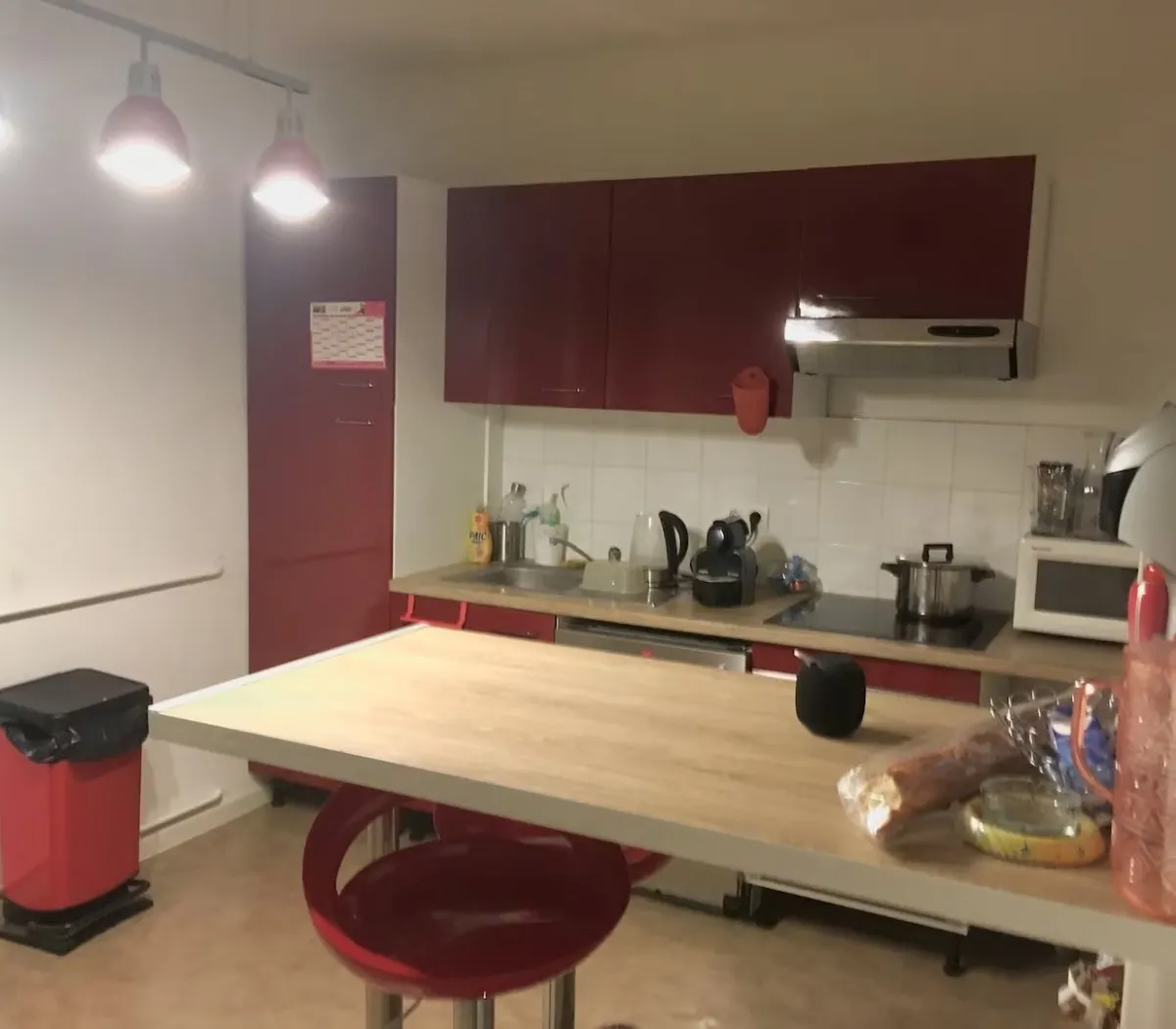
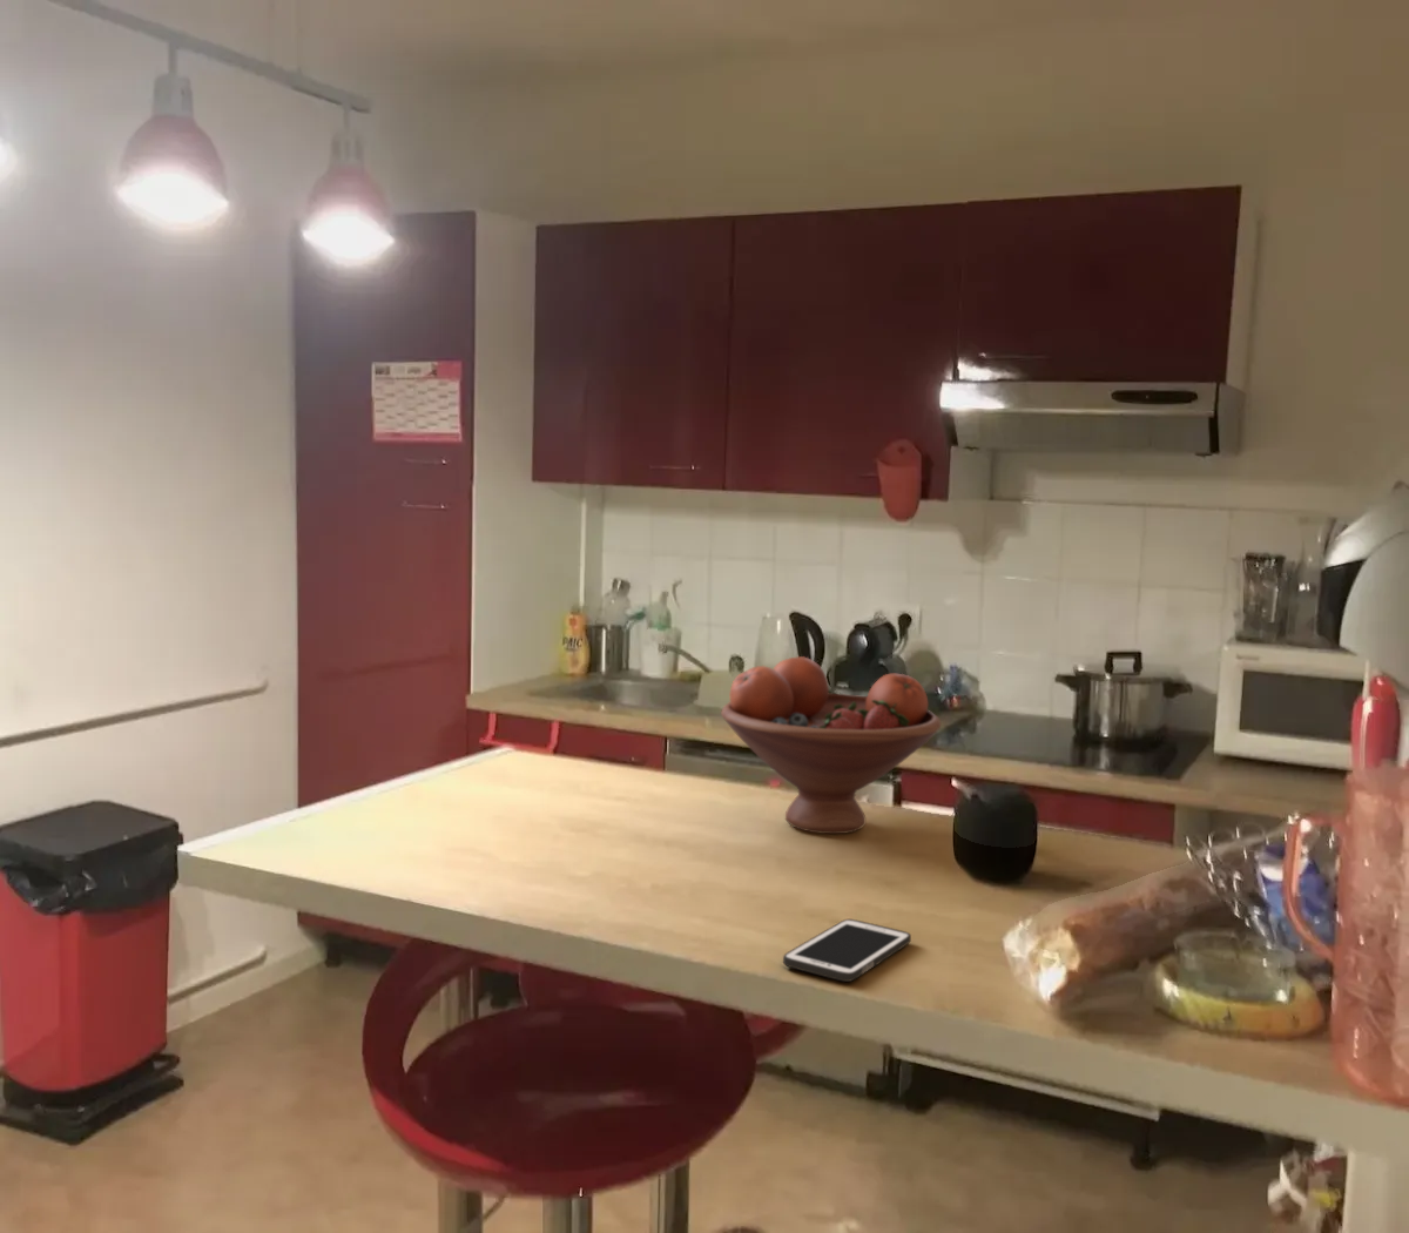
+ fruit bowl [720,655,942,835]
+ cell phone [782,918,912,983]
